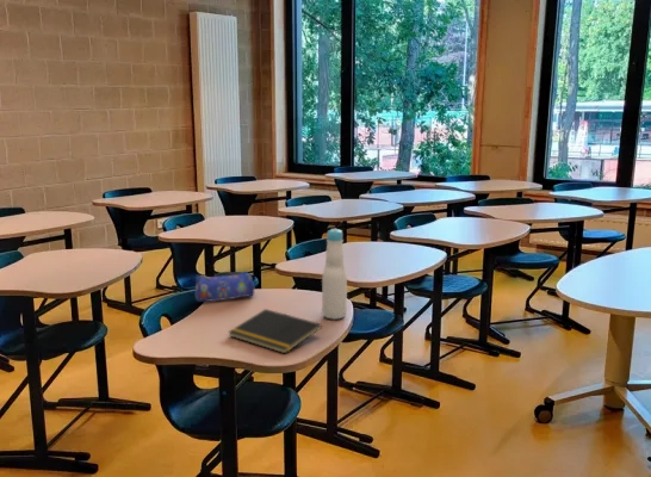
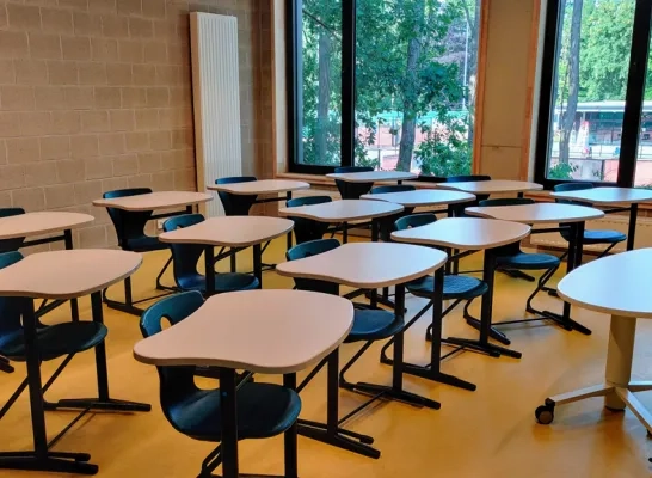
- pencil case [194,271,255,303]
- bottle [321,228,348,321]
- notepad [228,308,323,354]
